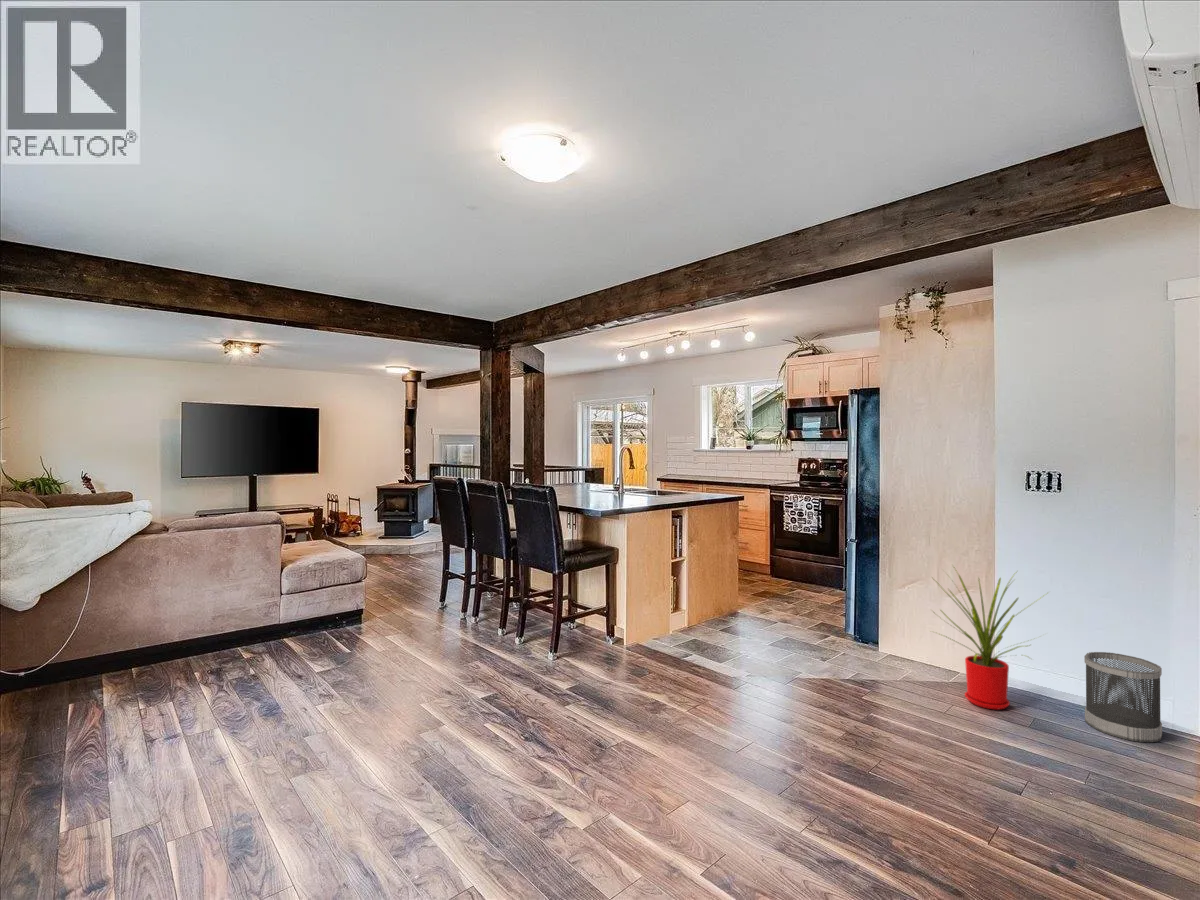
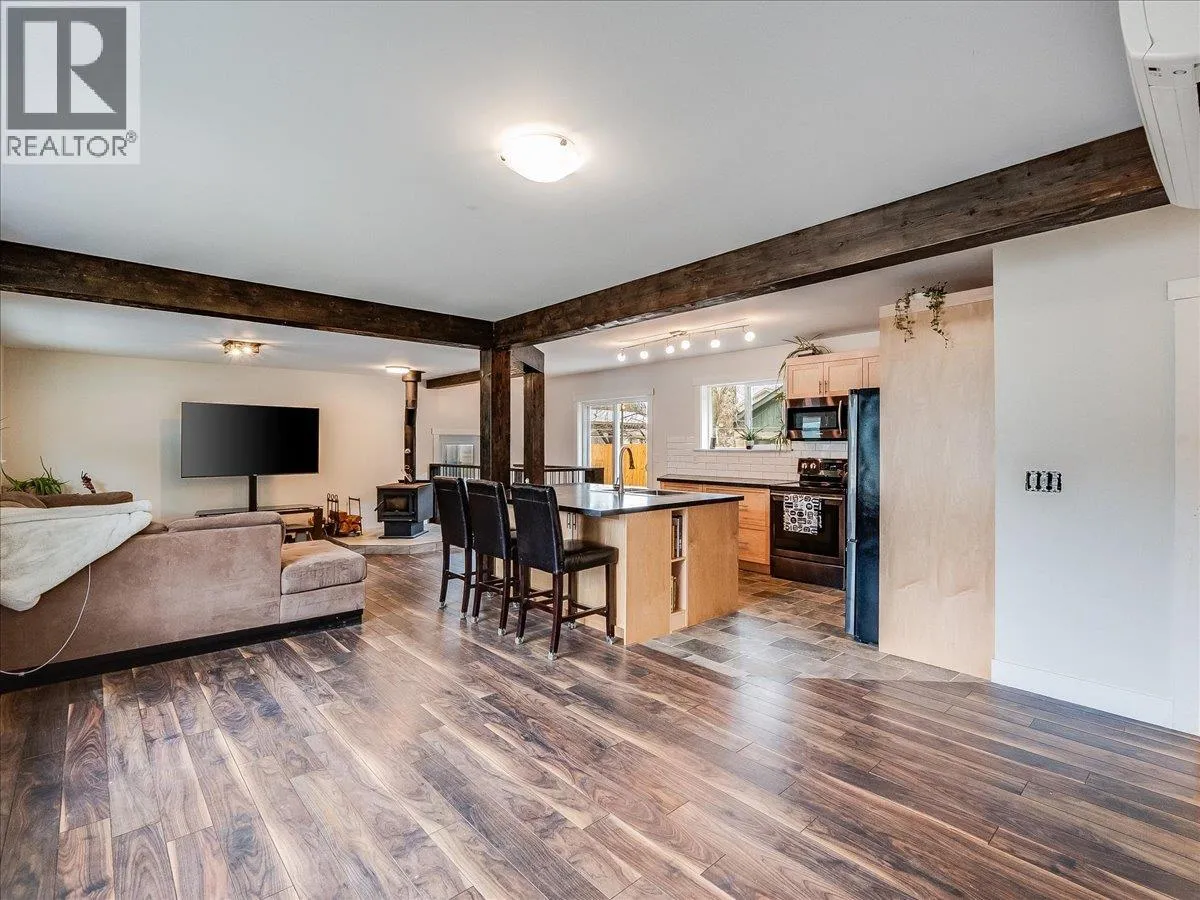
- house plant [930,564,1051,711]
- wastebasket [1083,651,1163,743]
